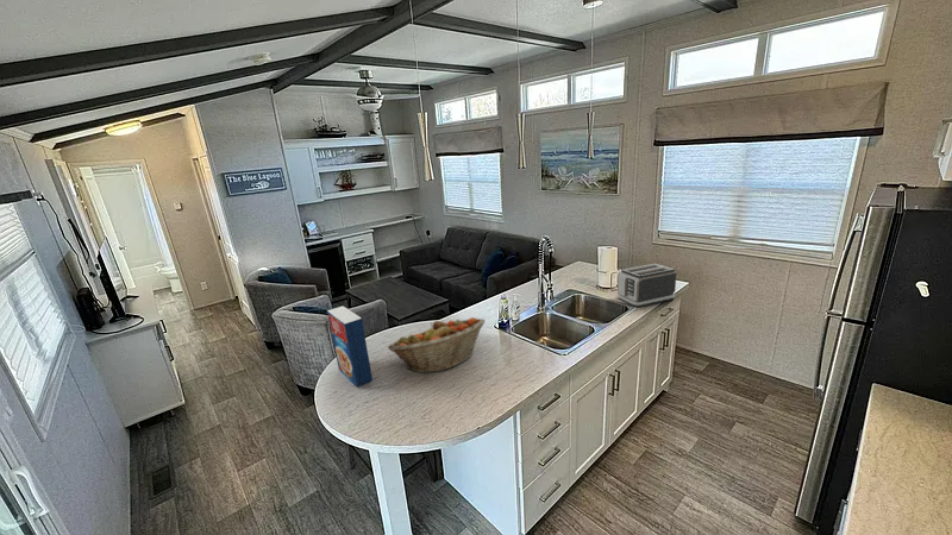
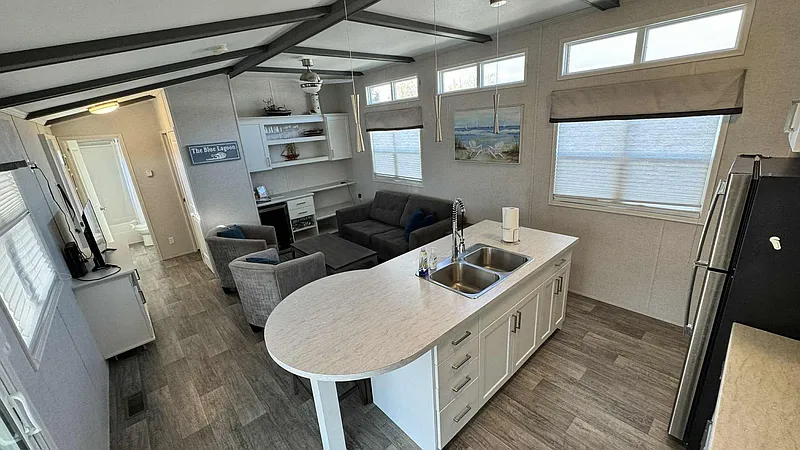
- cereal box [326,306,374,389]
- fruit basket [387,316,487,373]
- toaster [616,263,677,308]
